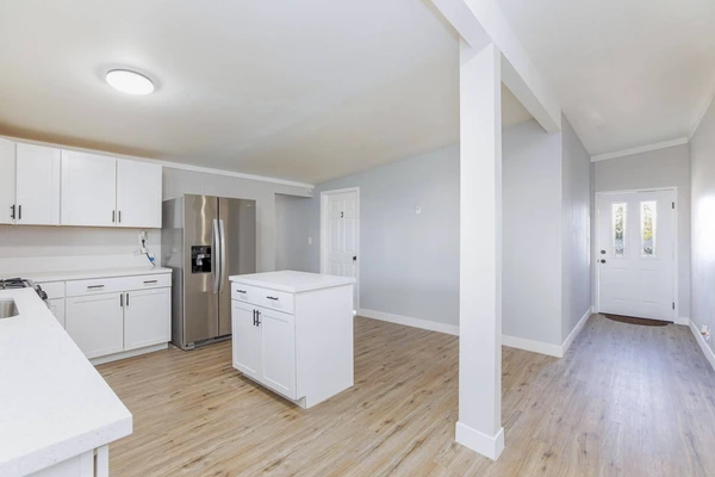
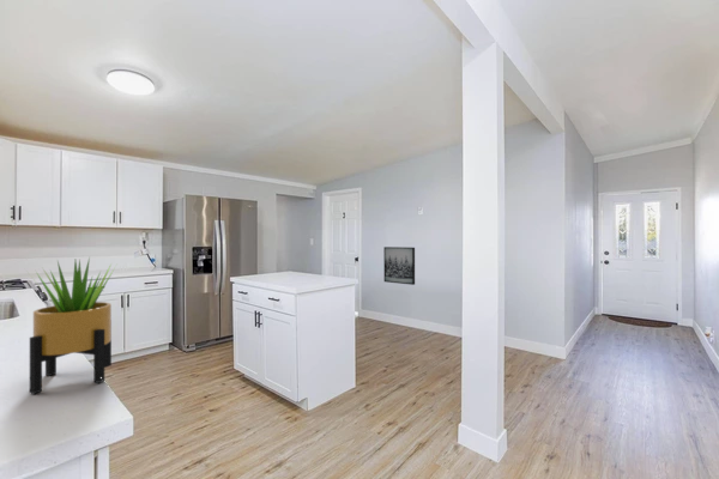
+ wall art [382,245,416,286]
+ potted plant [25,256,117,395]
